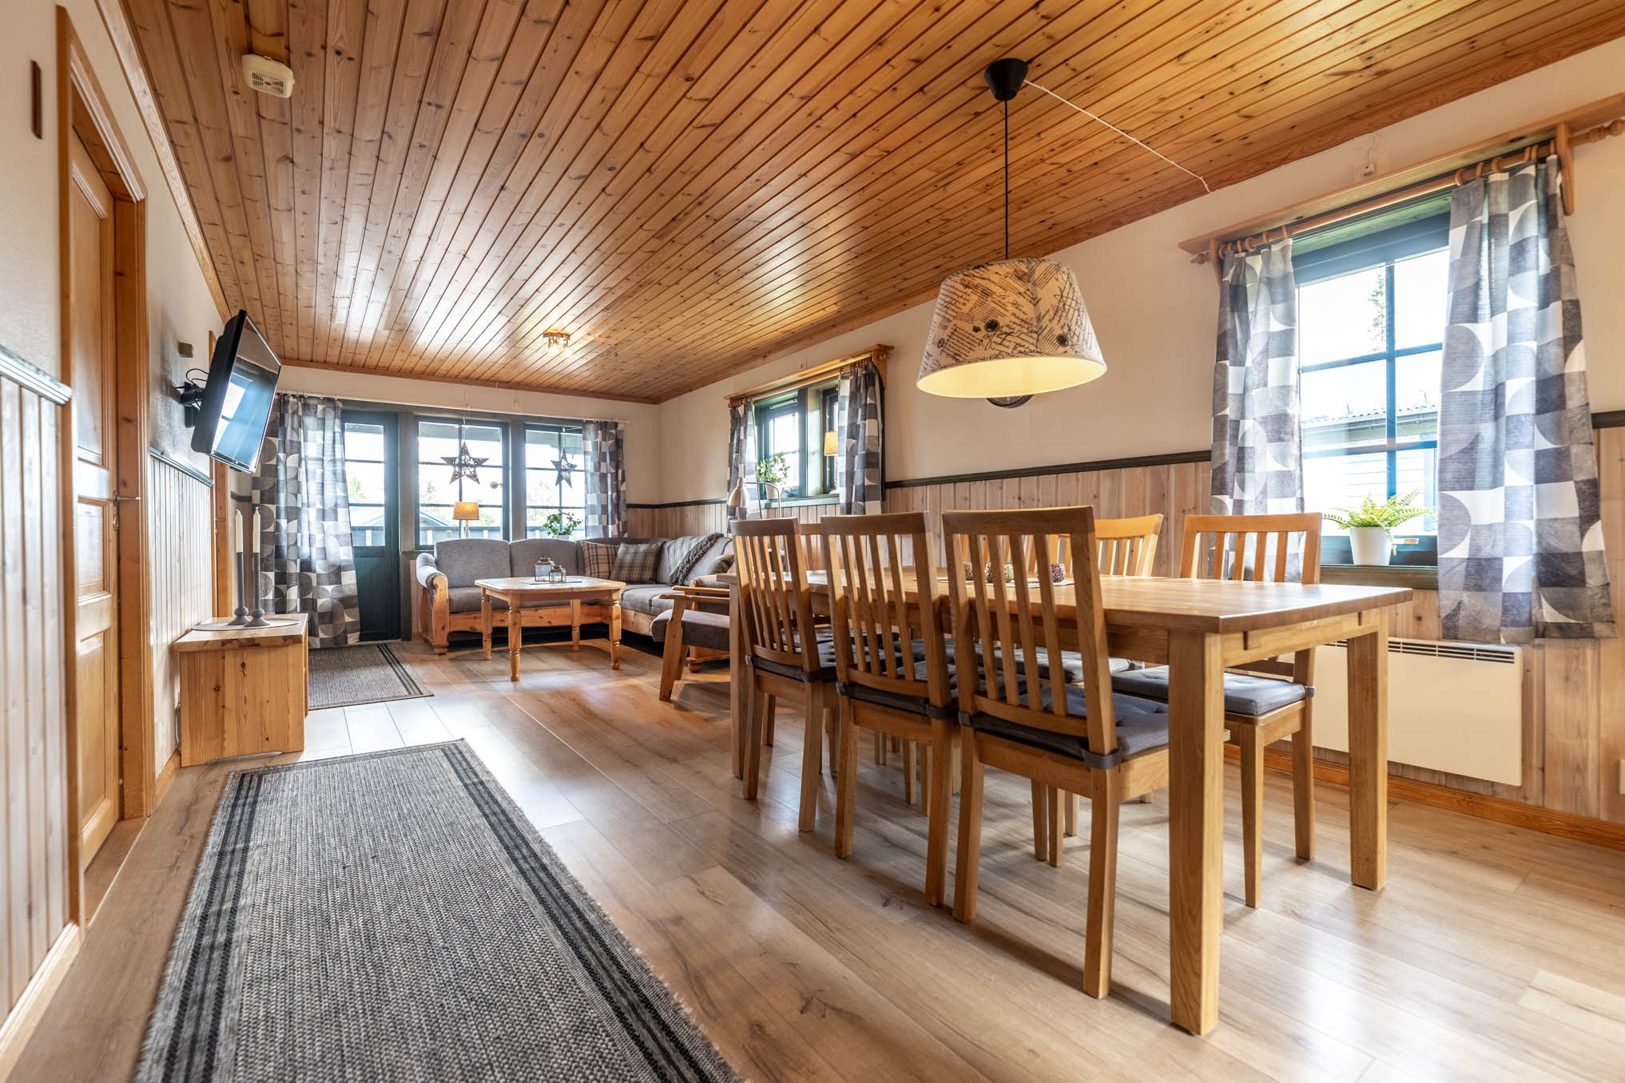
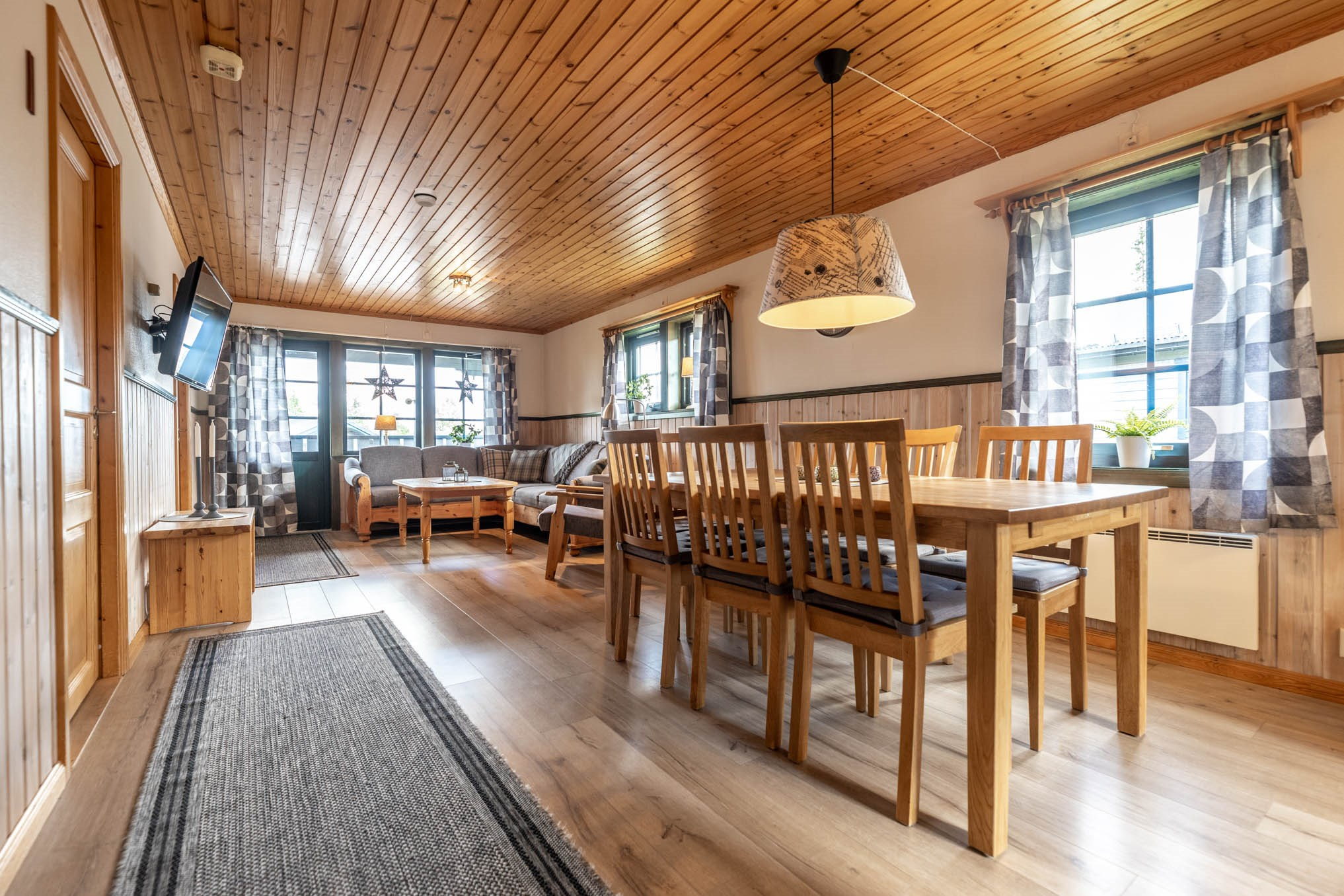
+ smoke detector [413,187,437,207]
